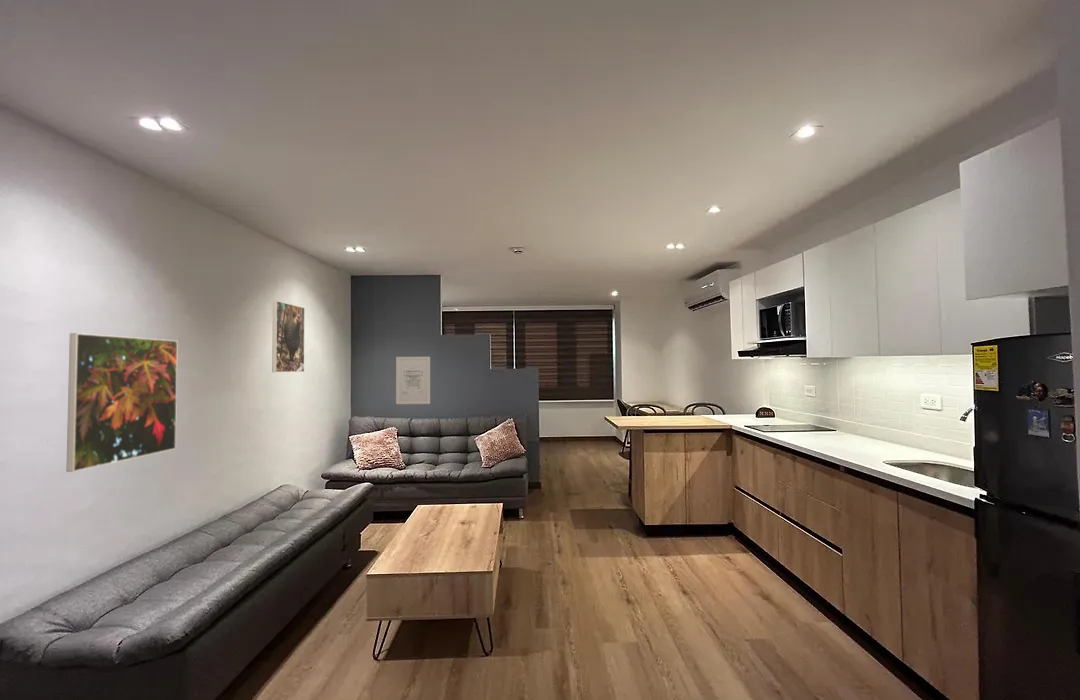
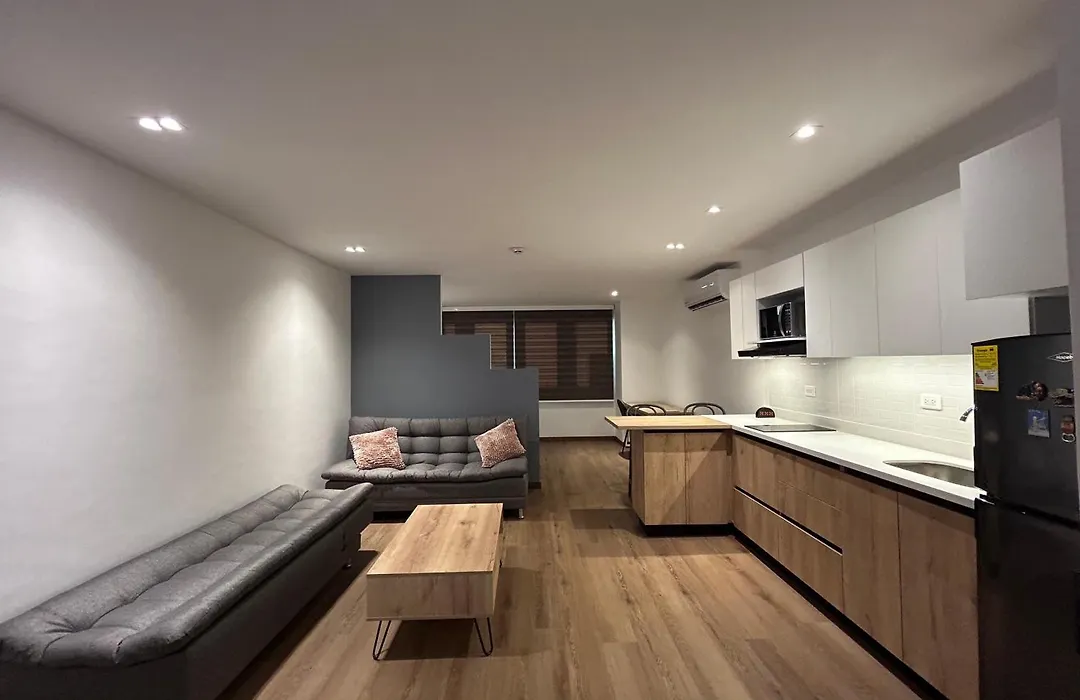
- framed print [271,300,306,373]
- wall art [395,356,431,405]
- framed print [65,332,179,473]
